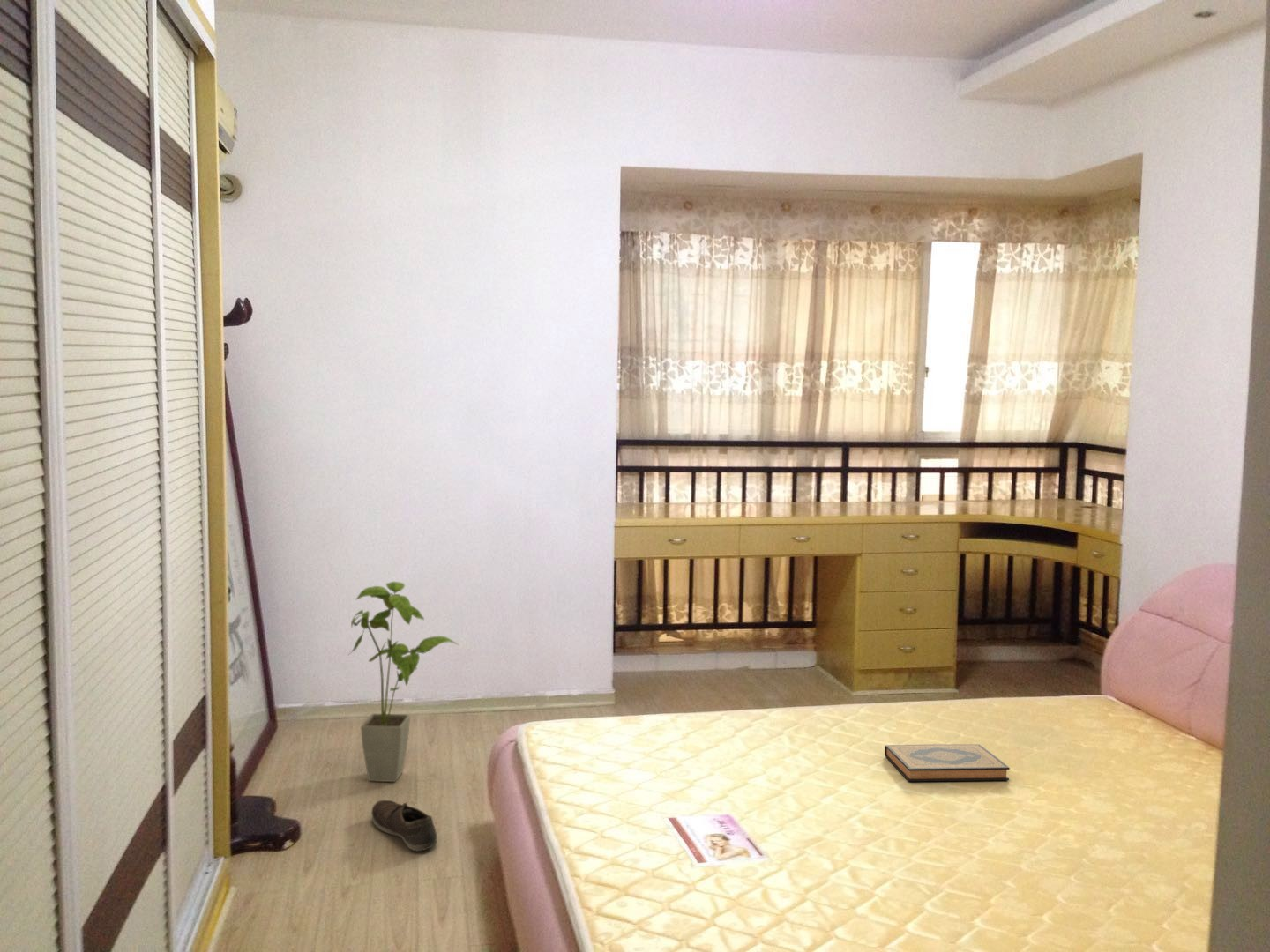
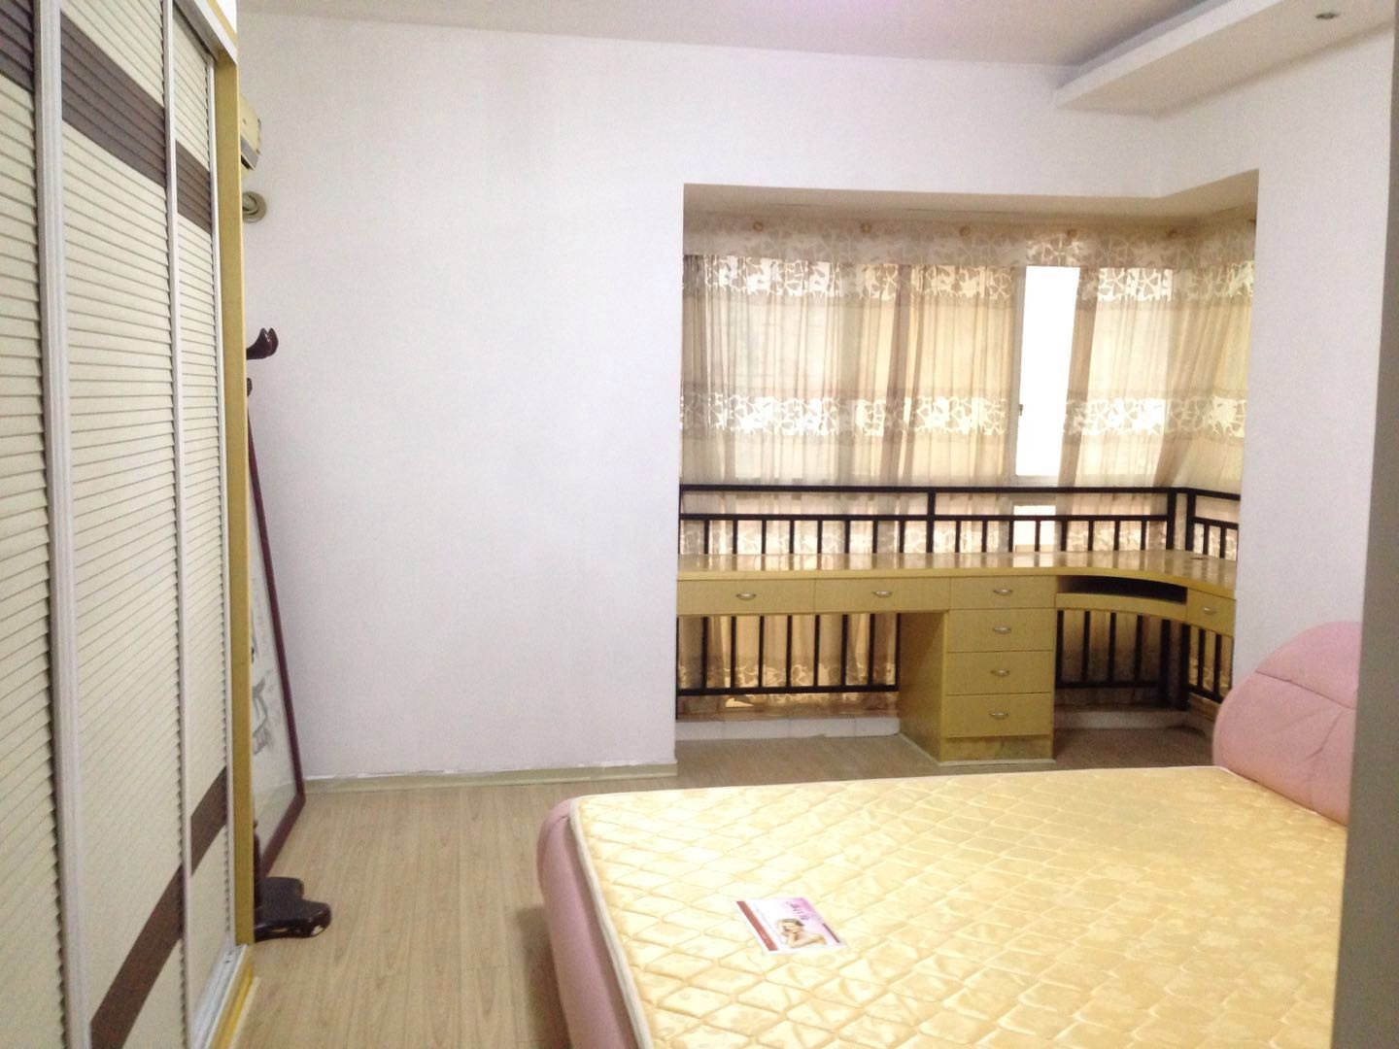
- shoe [370,800,438,852]
- house plant [348,581,460,783]
- hardback book [884,743,1011,782]
